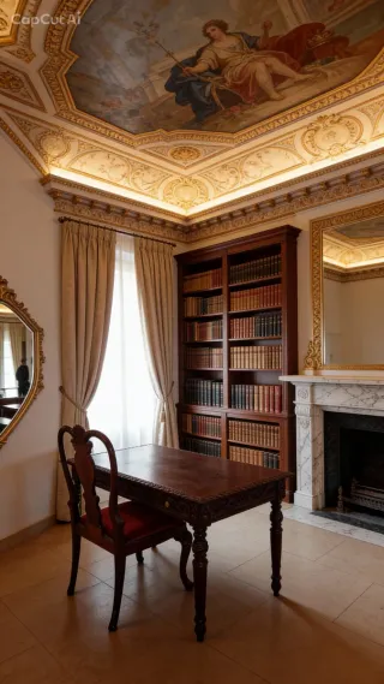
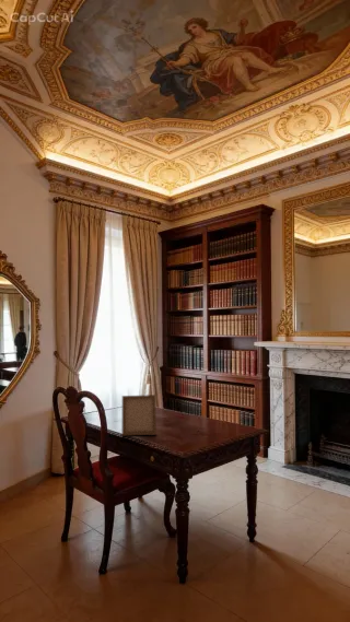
+ photo frame [121,394,158,436]
